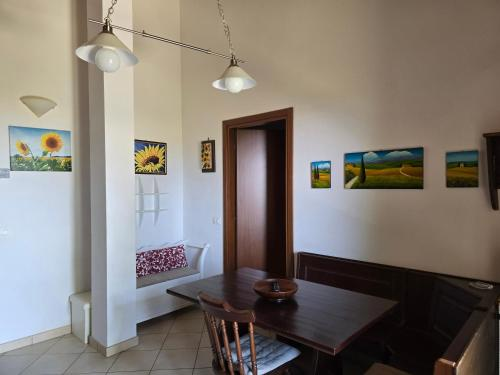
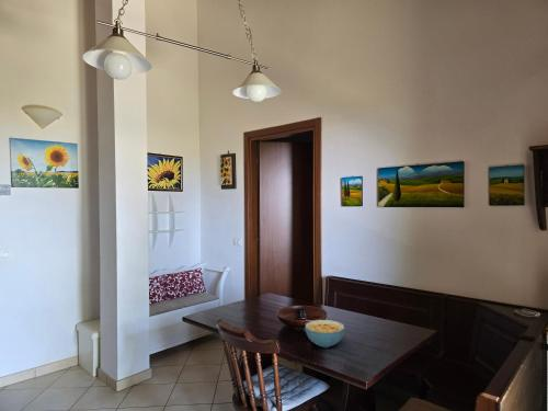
+ cereal bowl [305,319,345,349]
